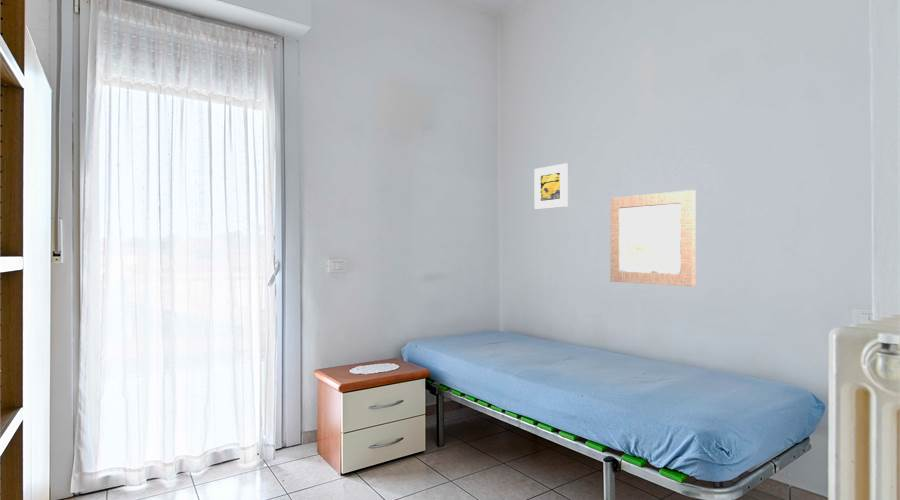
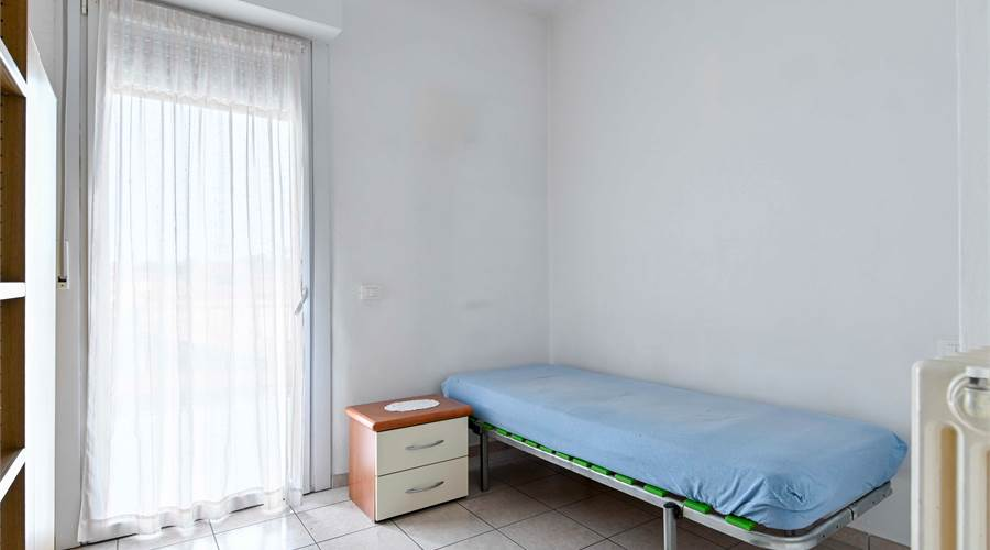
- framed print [534,162,569,210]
- wall art [609,189,697,287]
